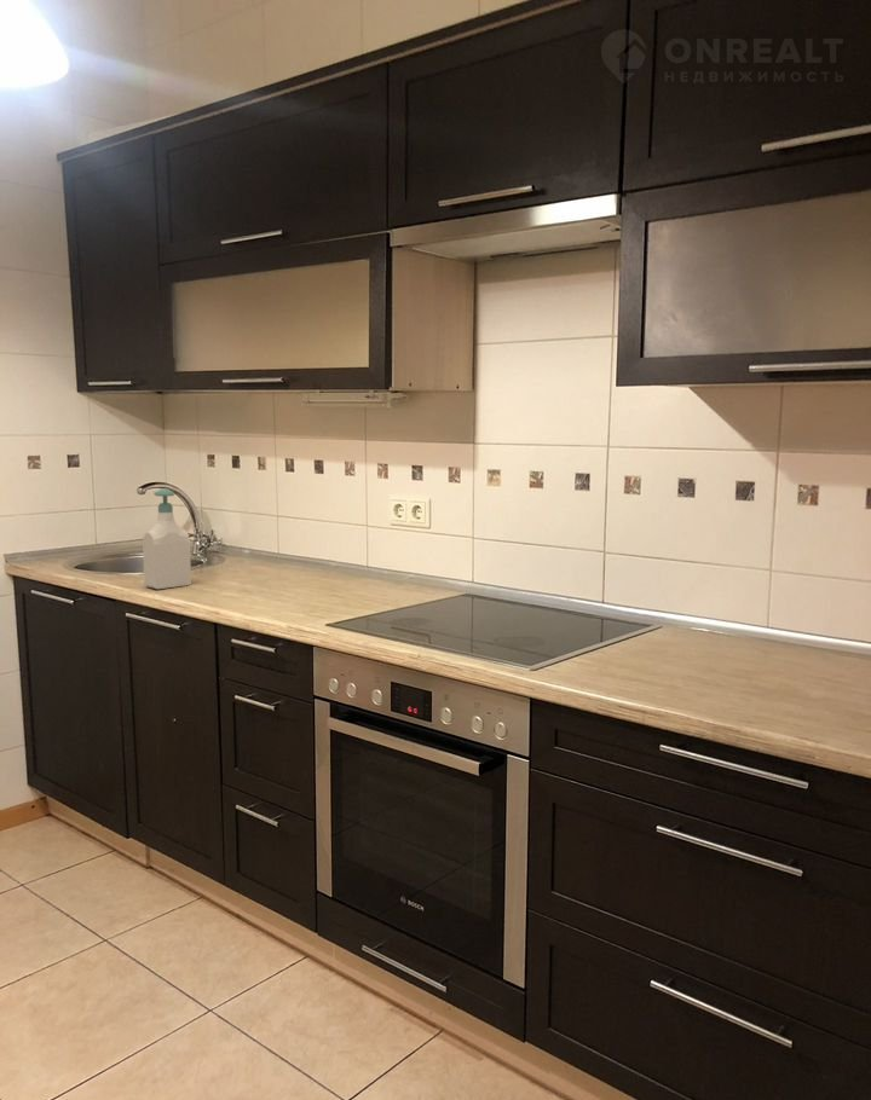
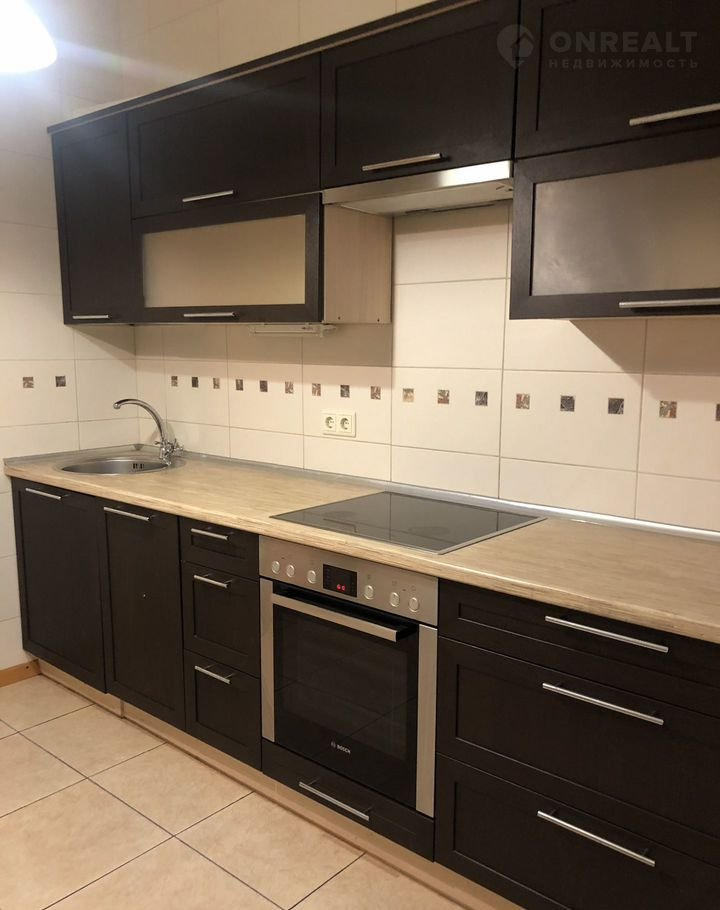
- soap bottle [142,487,192,590]
